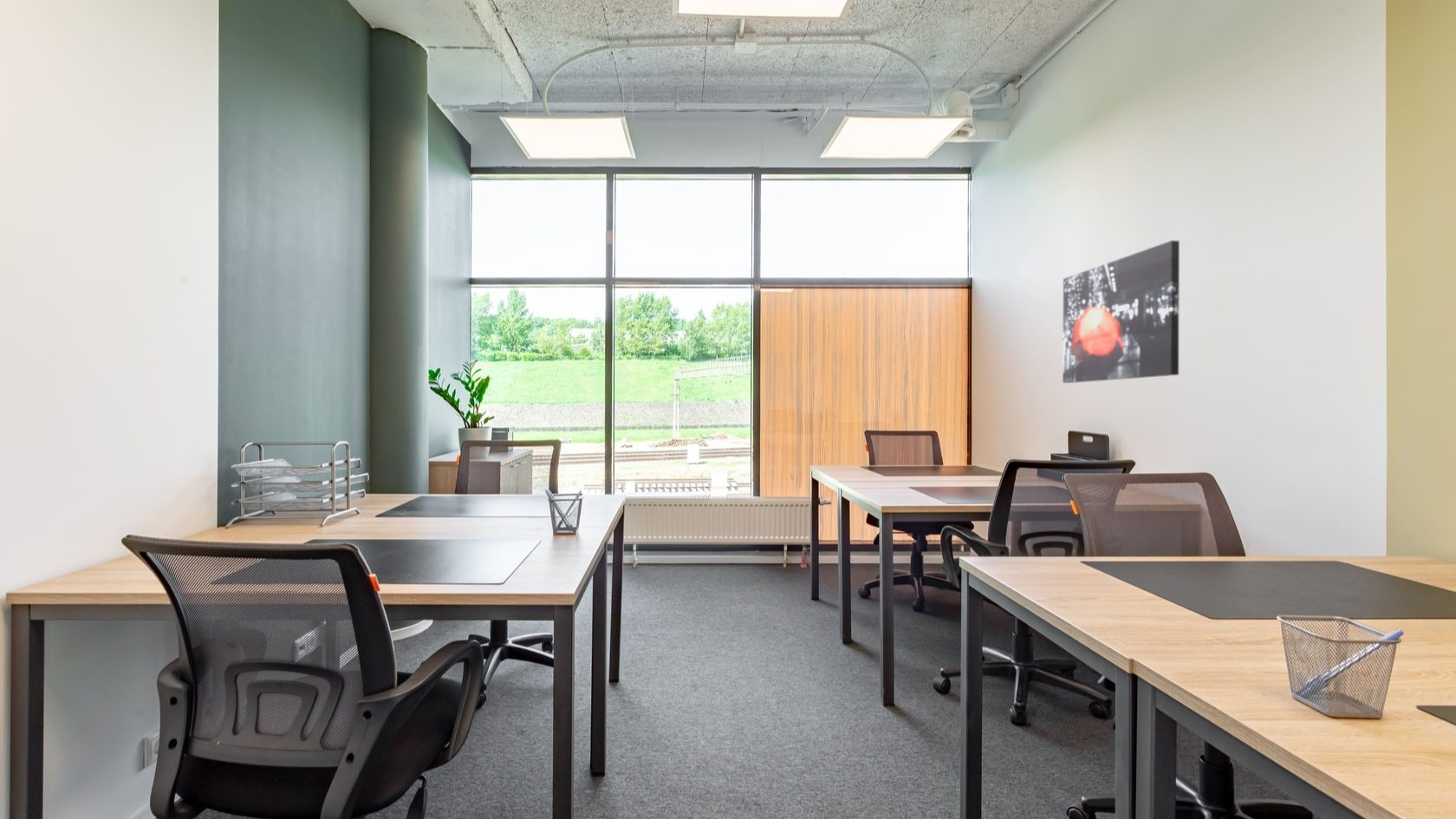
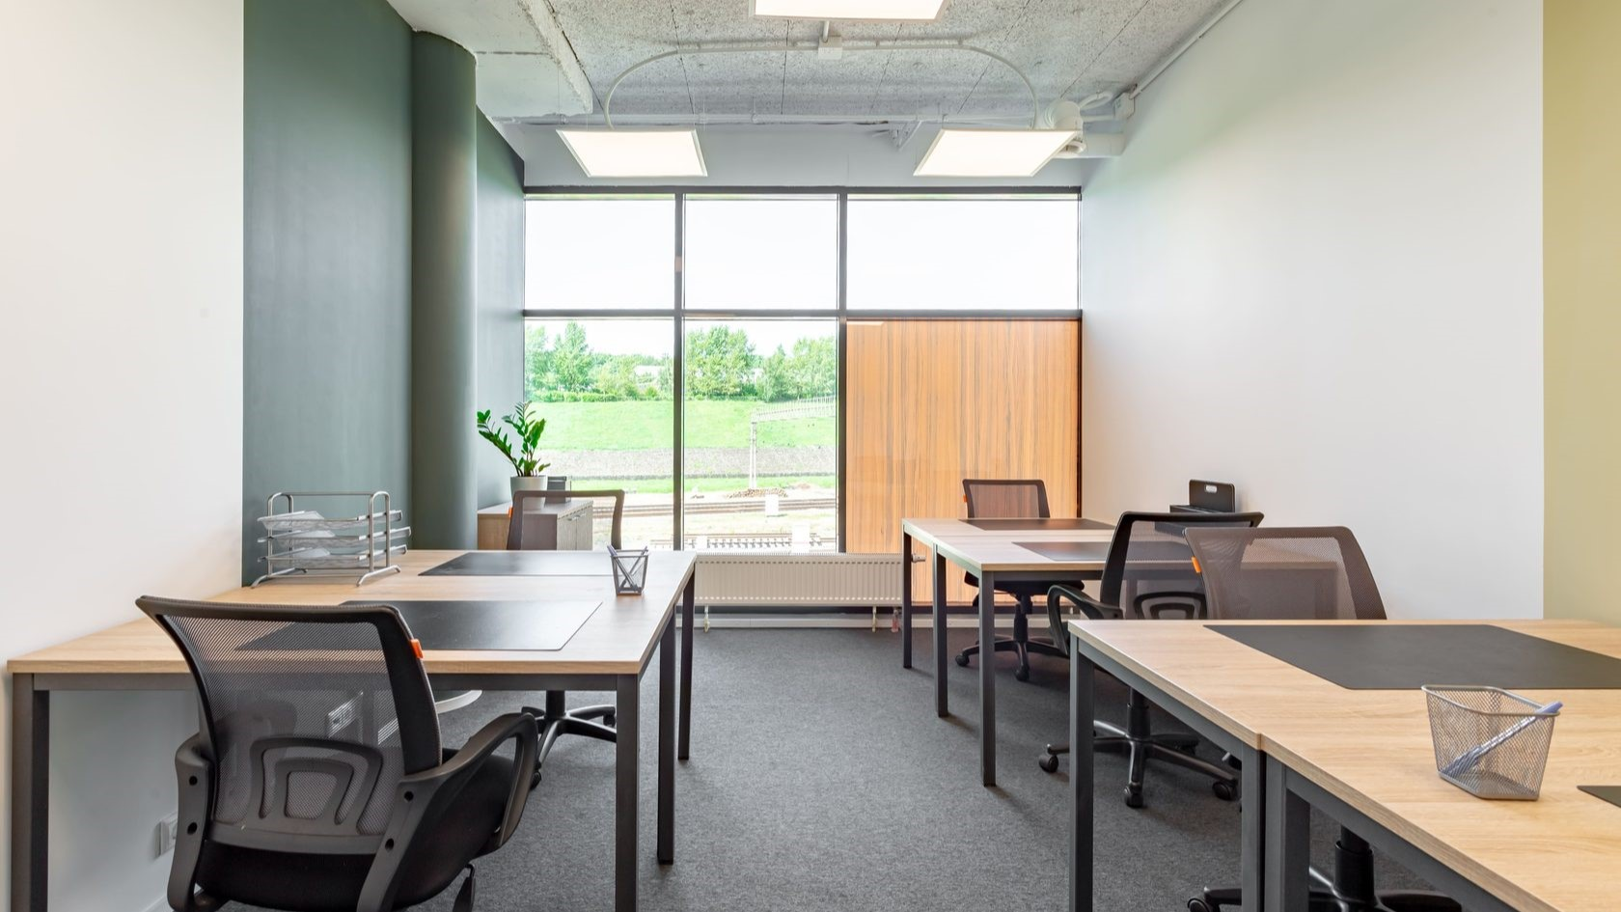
- wall art [1062,239,1180,384]
